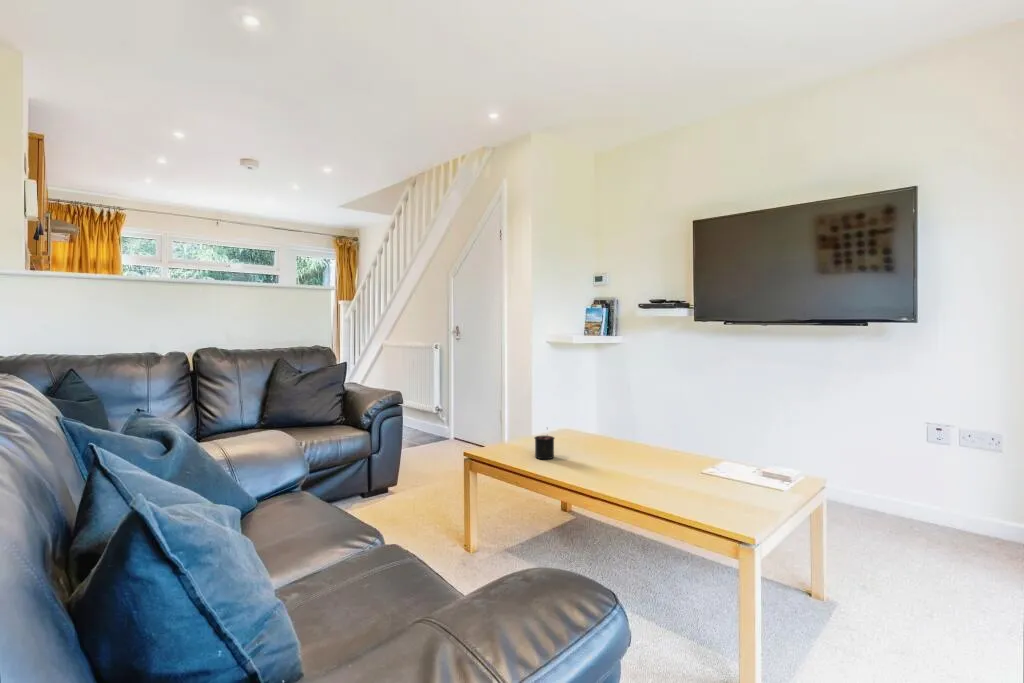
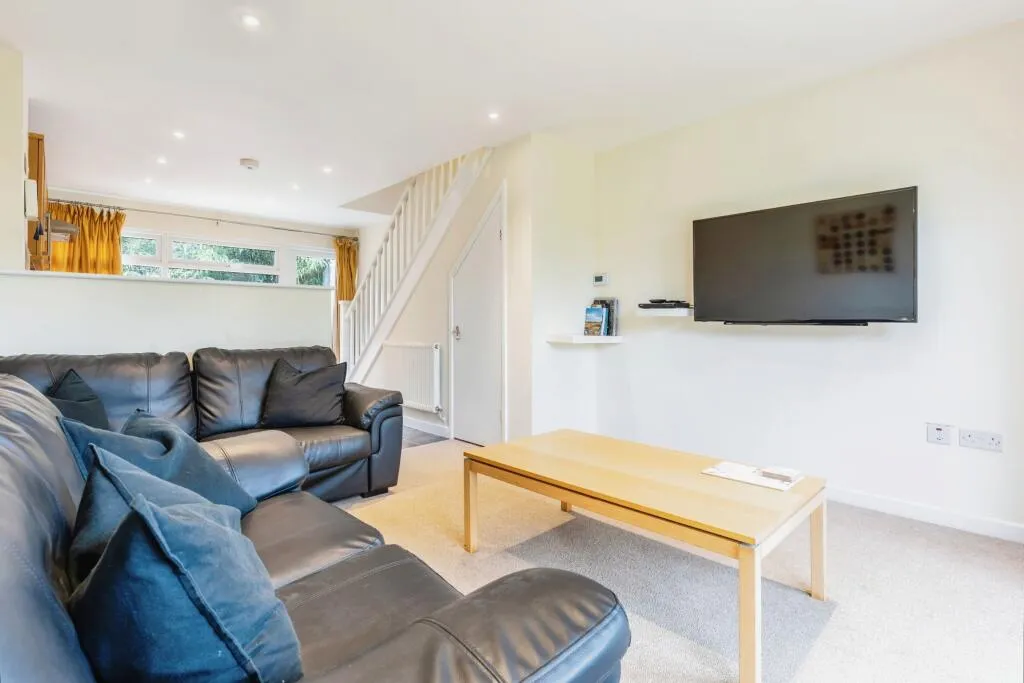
- candle [533,426,556,460]
